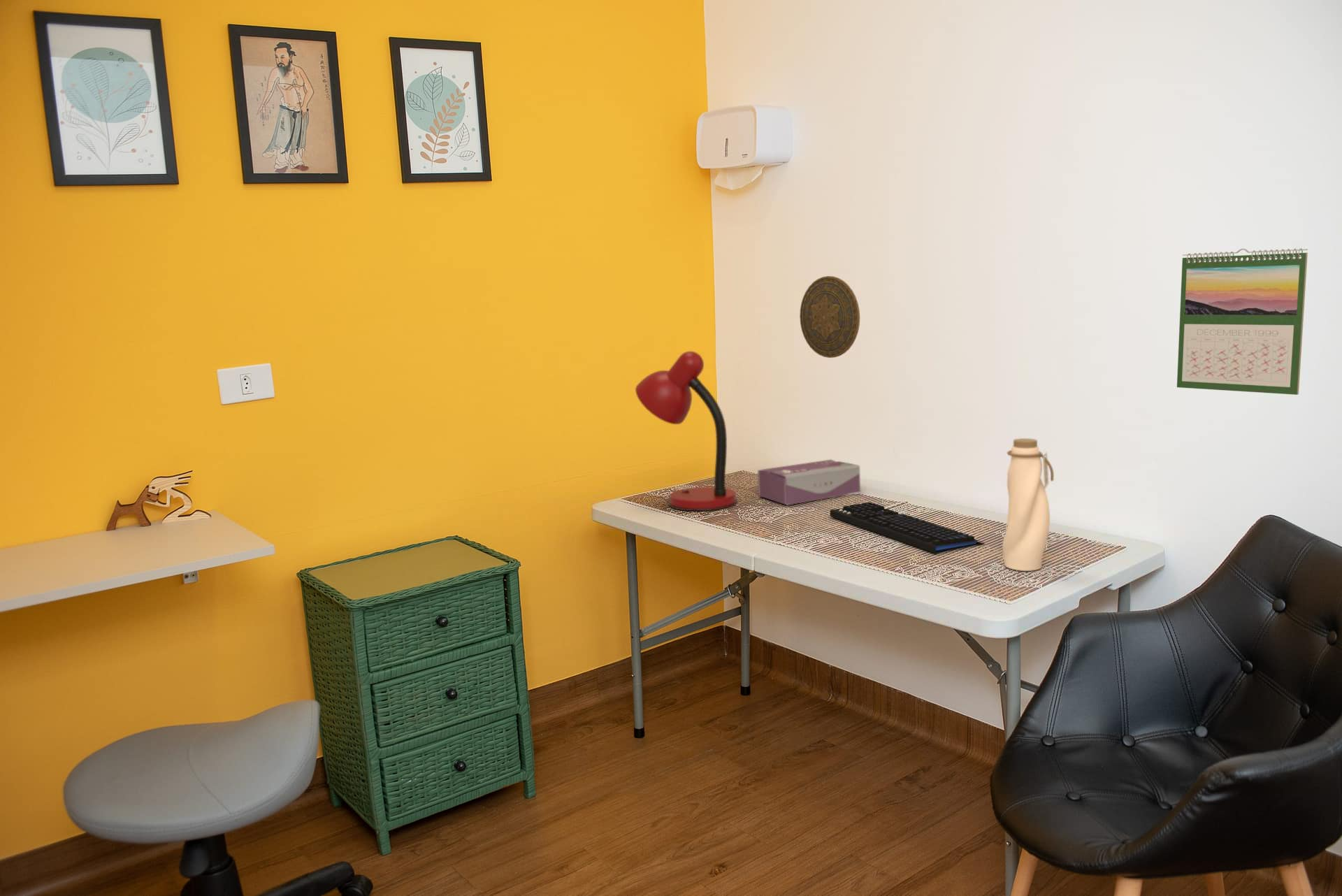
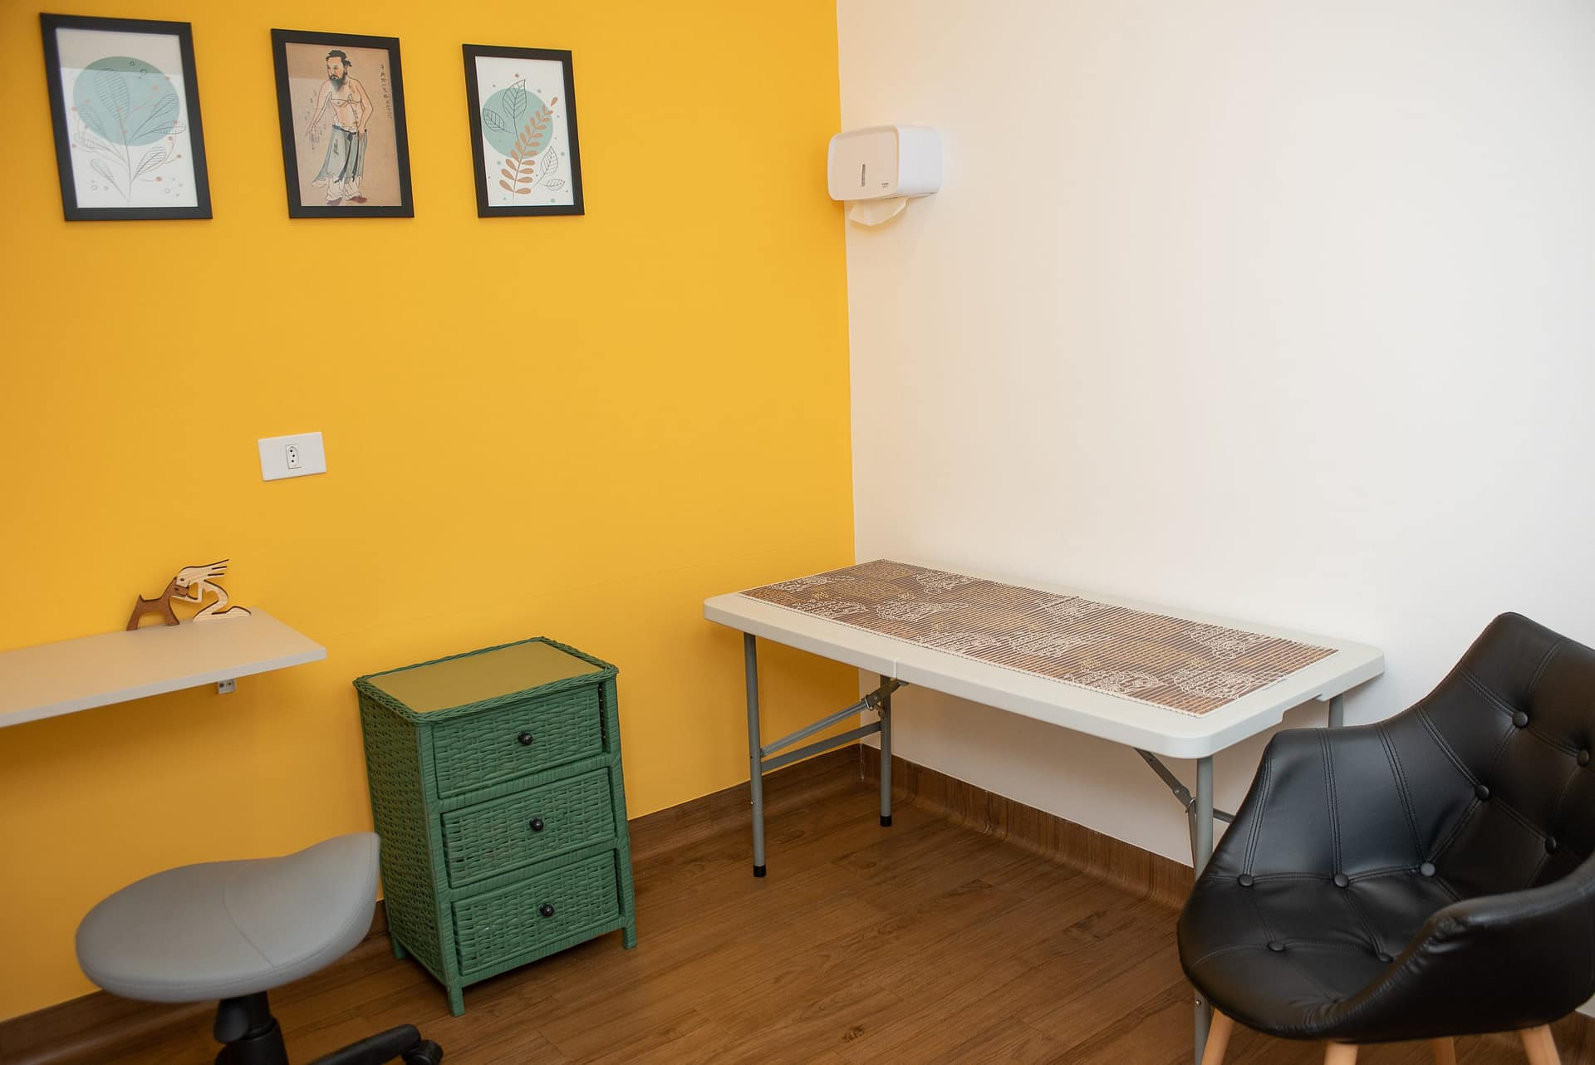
- water bottle [1002,438,1054,572]
- tissue box [757,458,861,506]
- desk lamp [635,350,738,512]
- decorative plate [799,275,860,359]
- calendar [1176,248,1308,396]
- keyboard [830,502,984,555]
